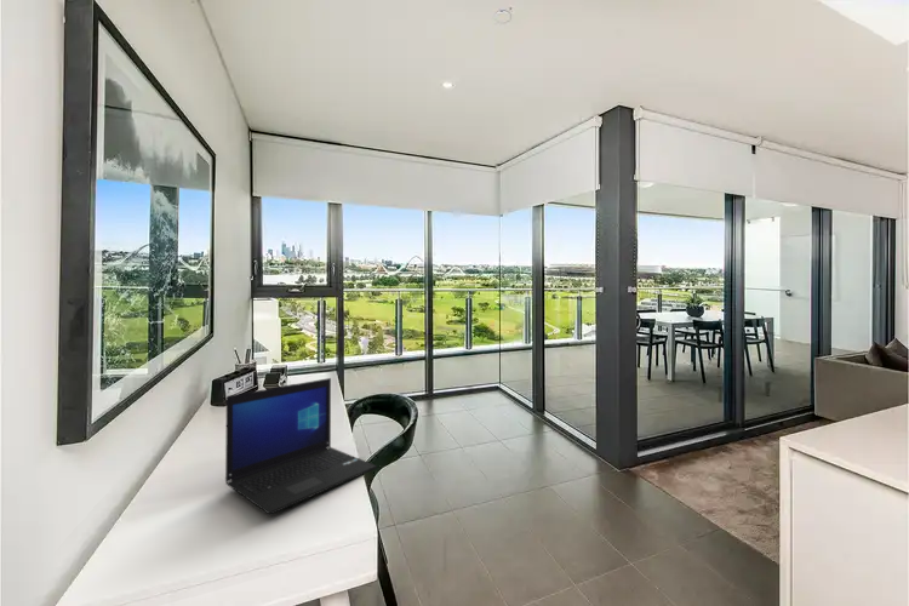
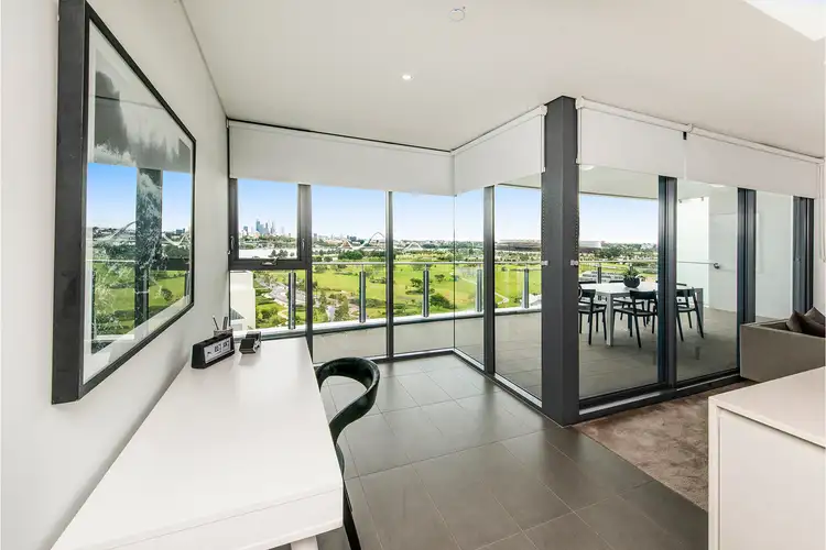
- laptop [224,377,378,516]
